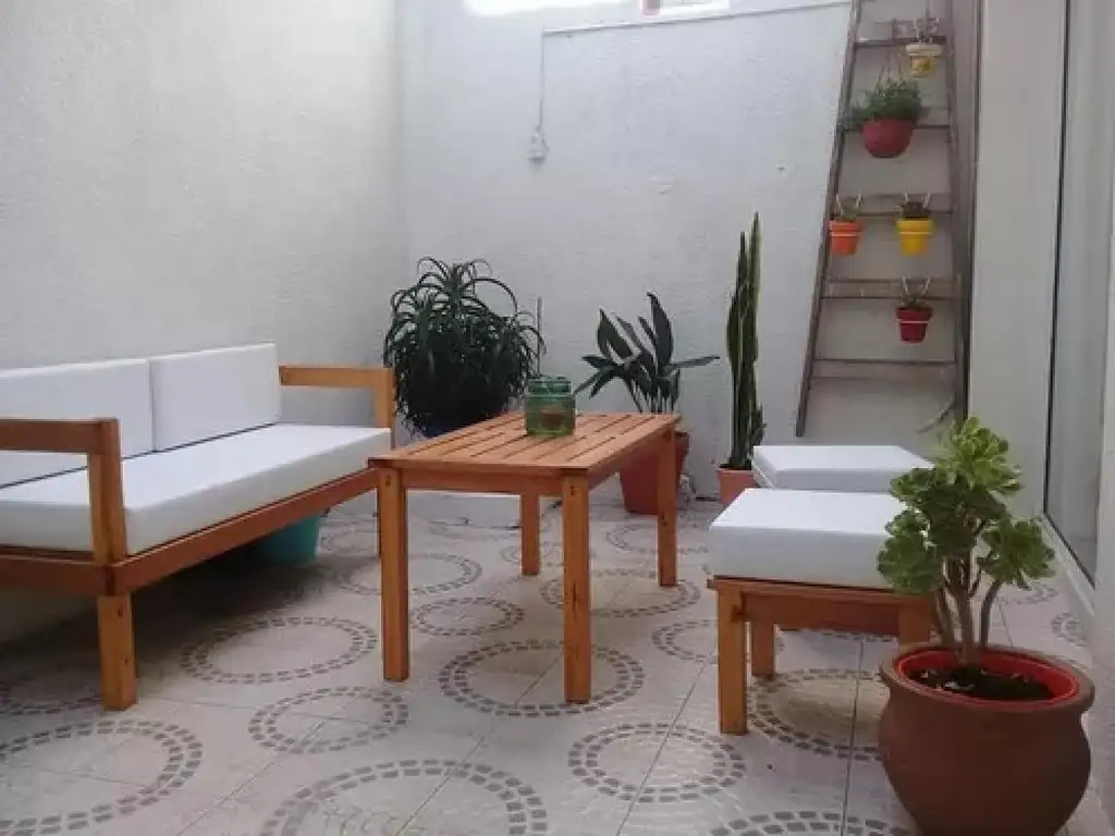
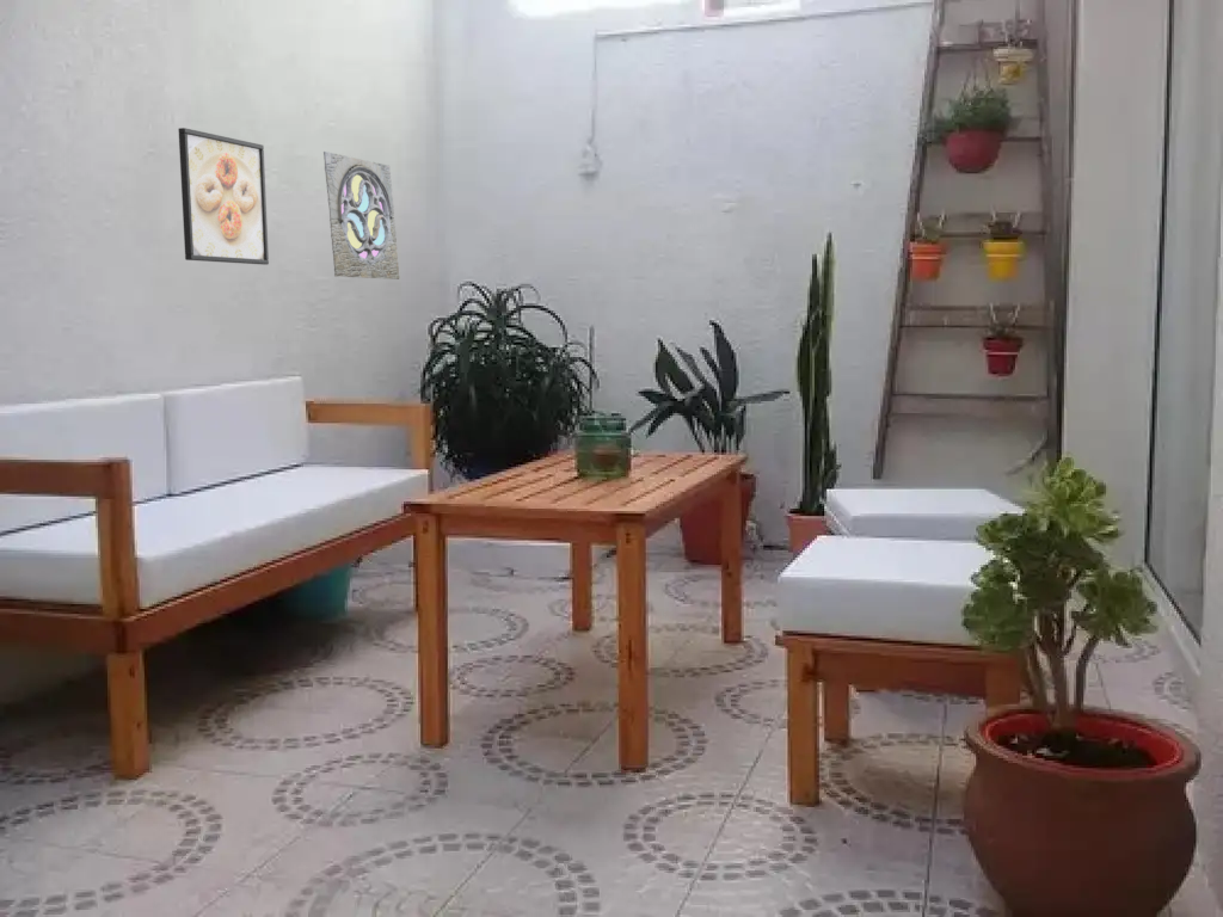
+ wall ornament [322,150,400,281]
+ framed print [178,127,270,266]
